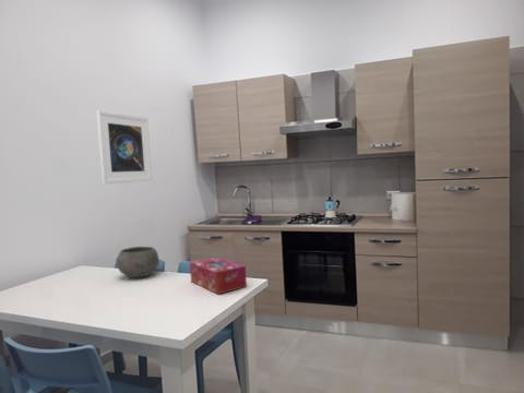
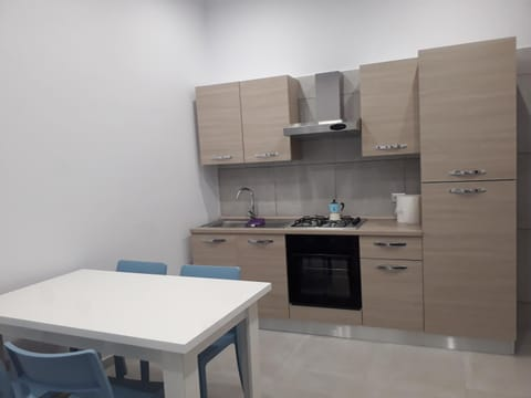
- tissue box [189,257,248,295]
- bowl [116,246,160,278]
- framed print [95,109,153,184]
